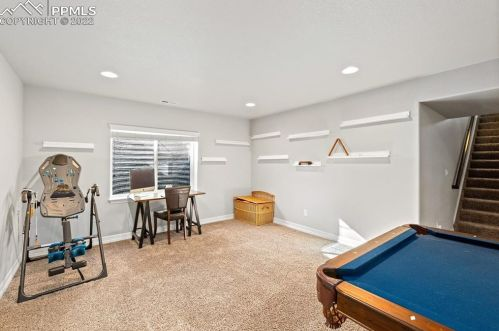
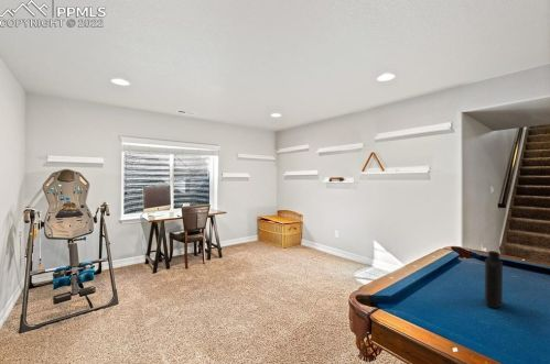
+ bottle [484,250,504,309]
